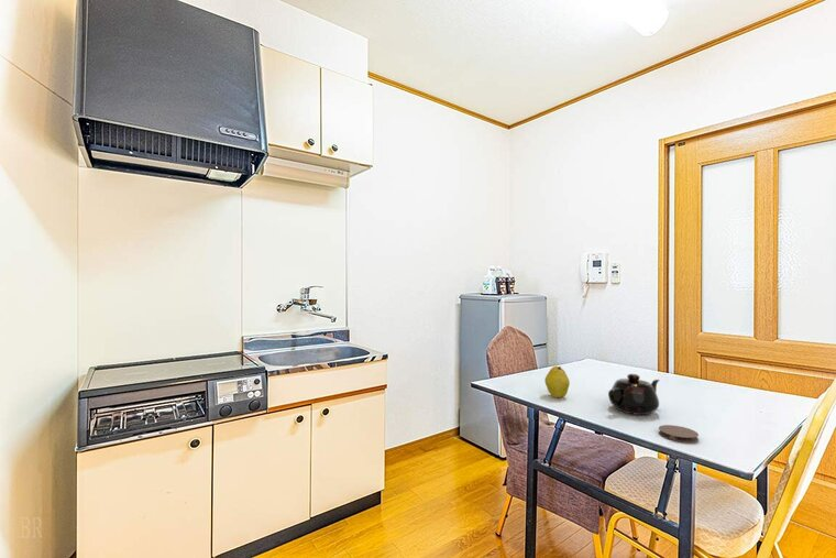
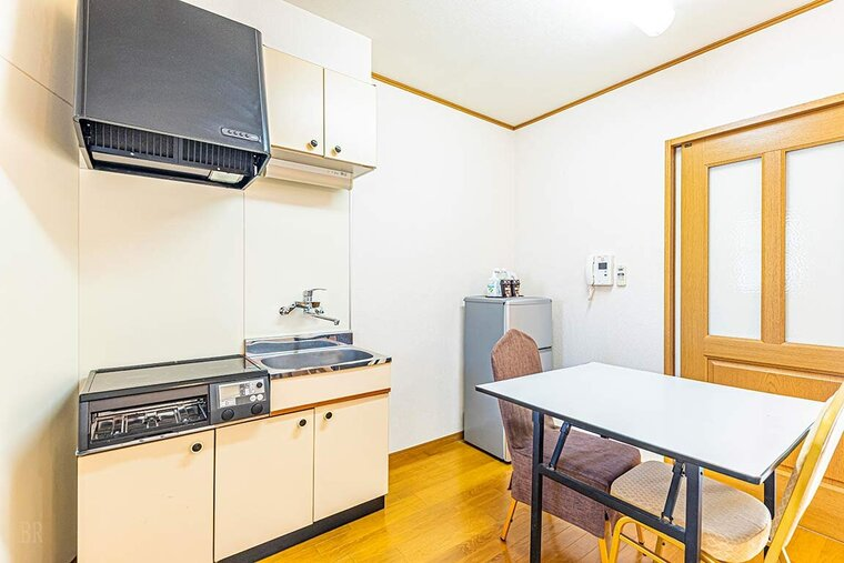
- fruit [543,364,571,400]
- teapot [607,373,661,416]
- coaster [658,424,700,444]
